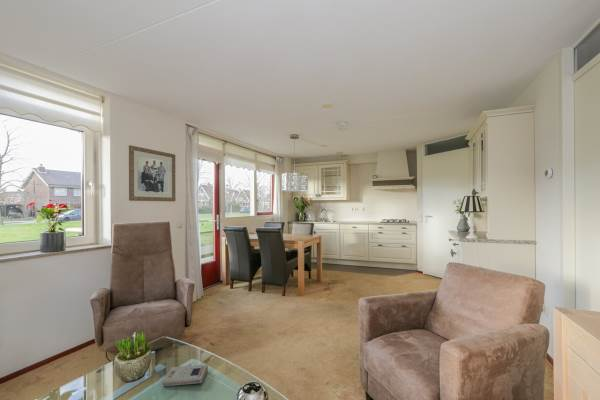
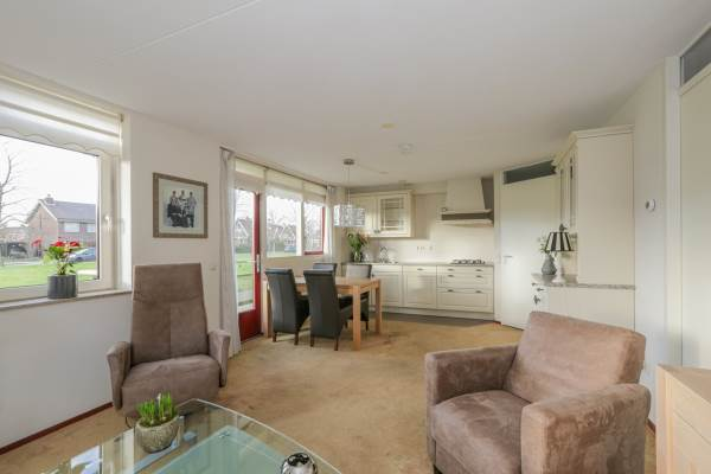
- book [162,363,209,387]
